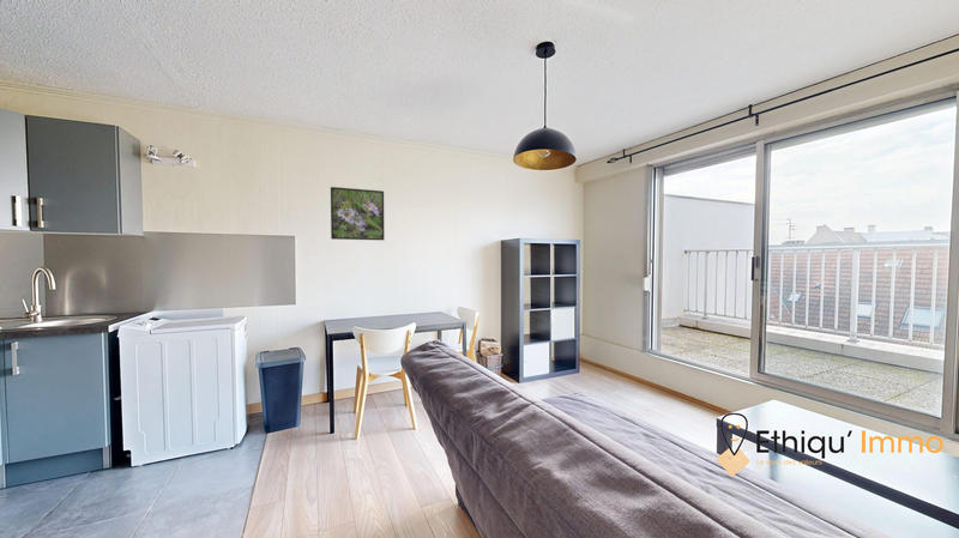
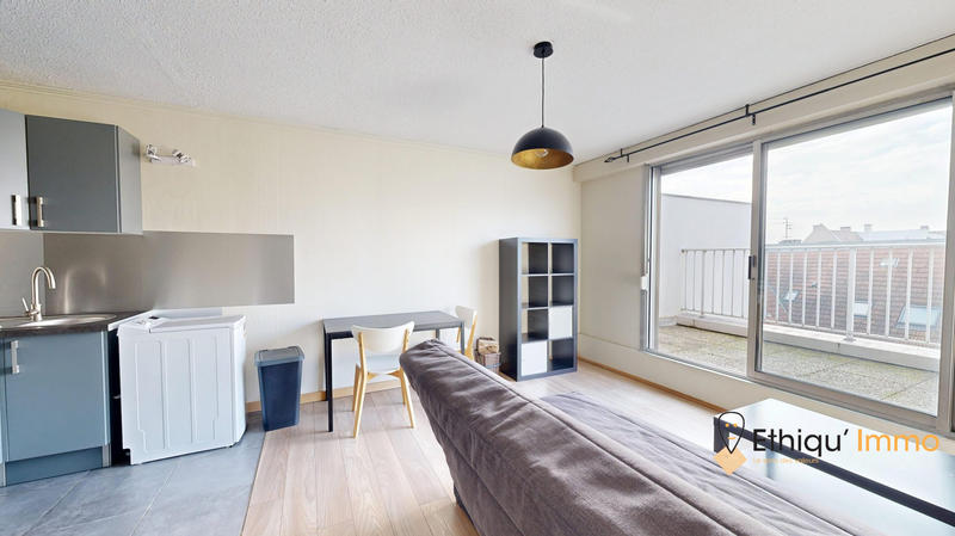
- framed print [330,186,386,241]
